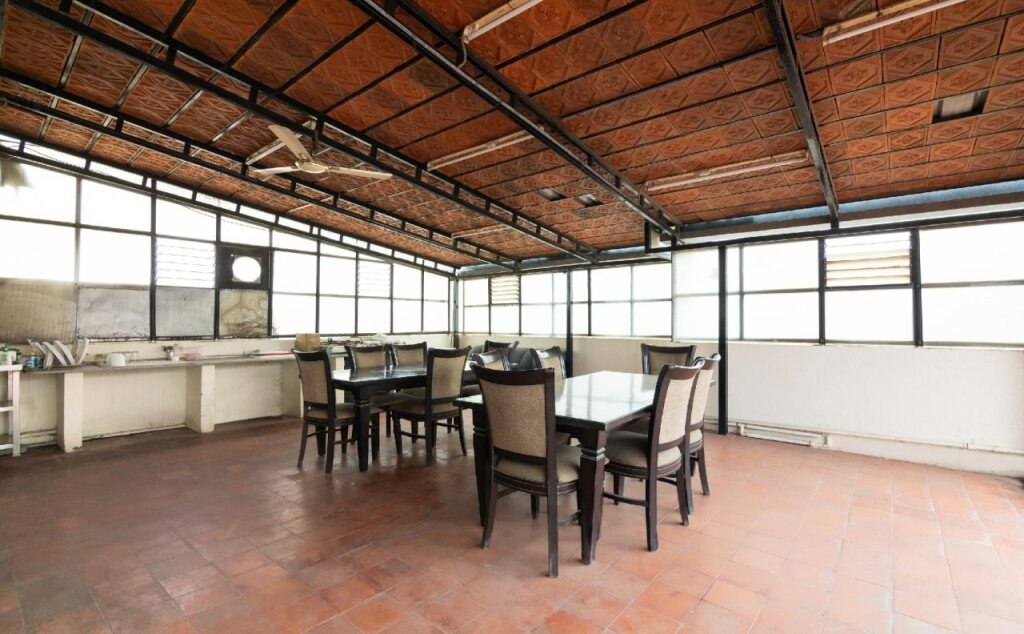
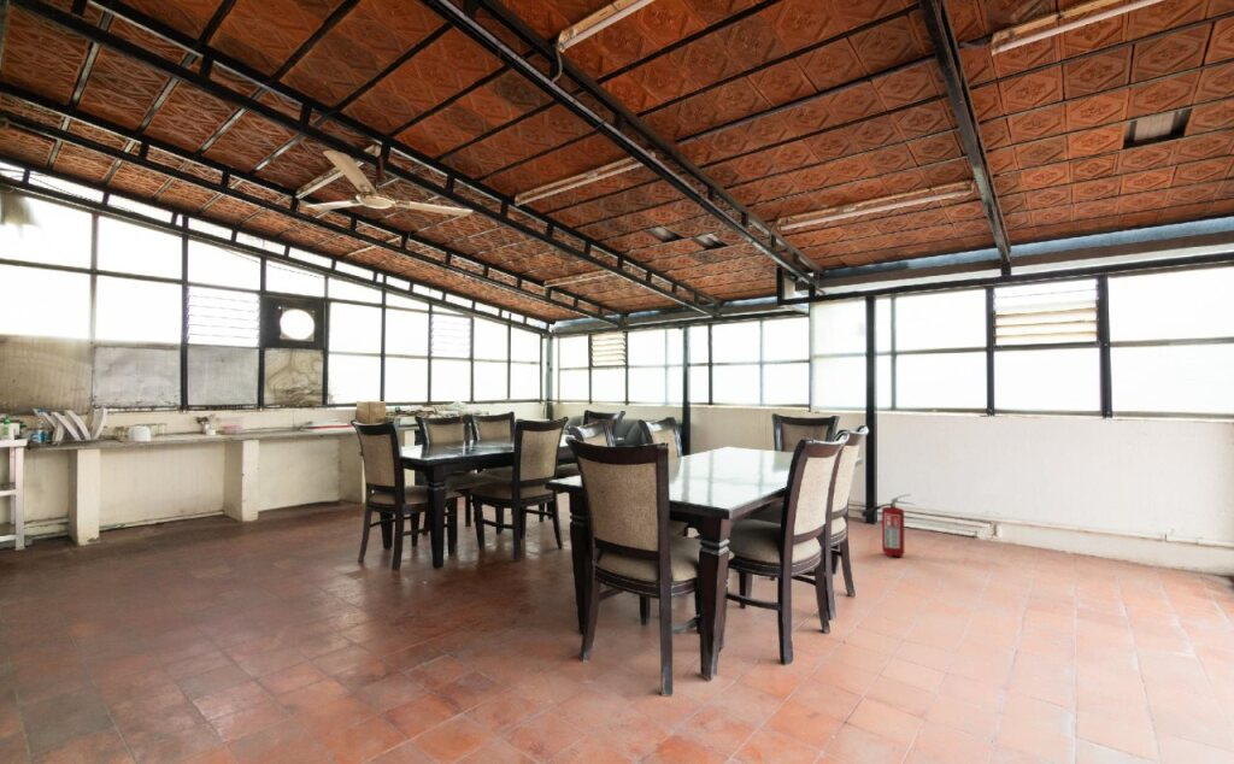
+ fire extinguisher [859,493,916,558]
